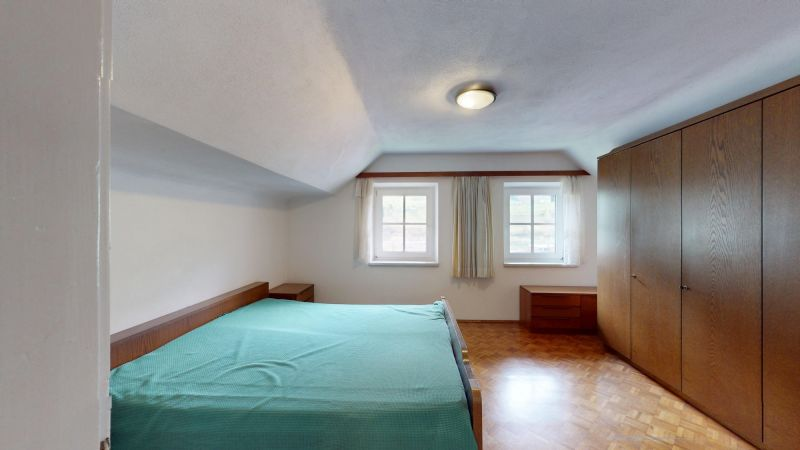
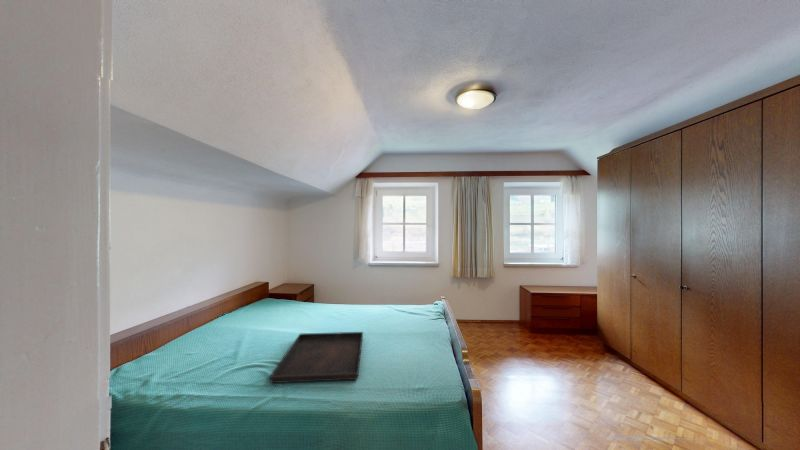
+ serving tray [269,331,364,384]
